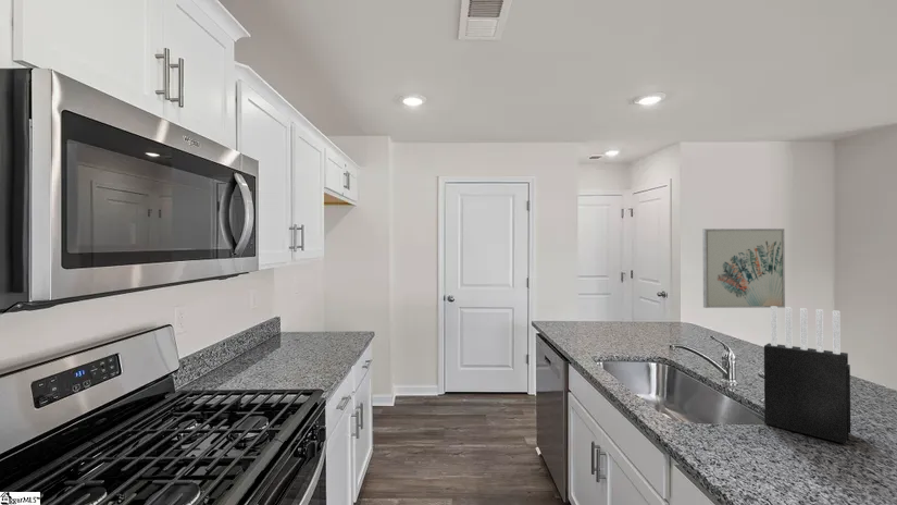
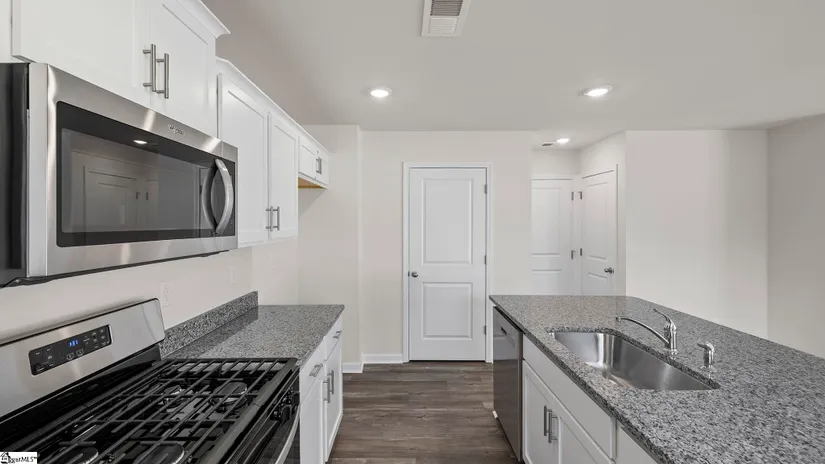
- wall art [701,227,786,309]
- knife block [763,306,851,445]
